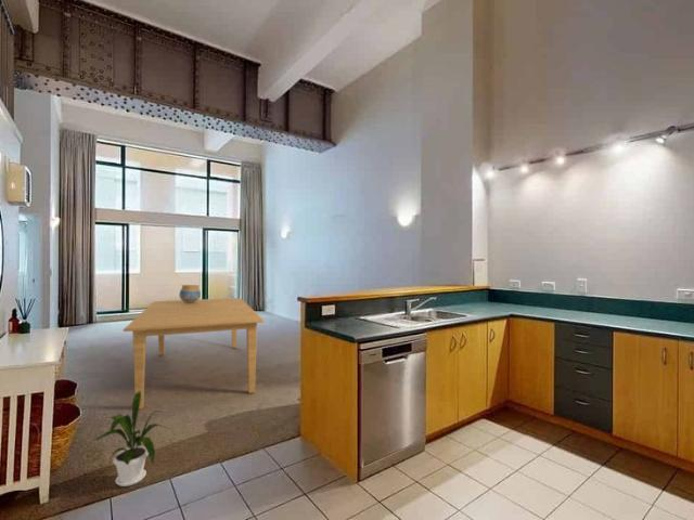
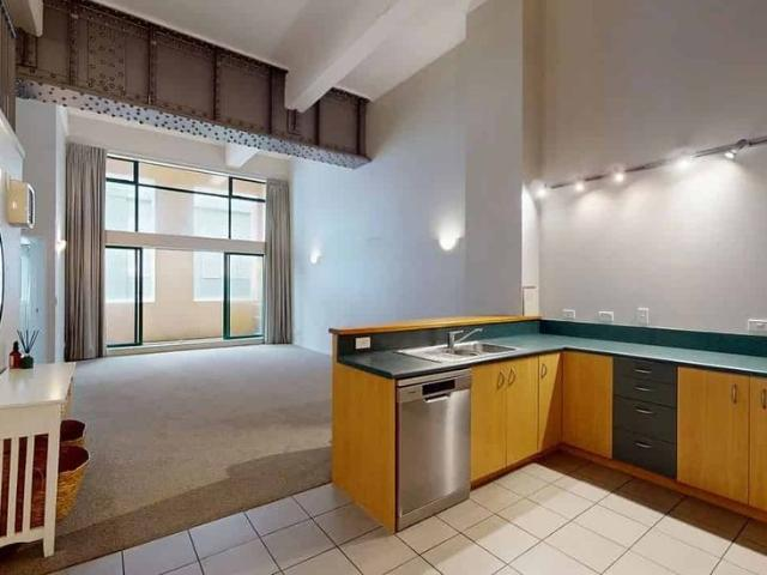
- ceramic pot [178,284,202,303]
- house plant [92,391,170,487]
- dining table [123,297,266,411]
